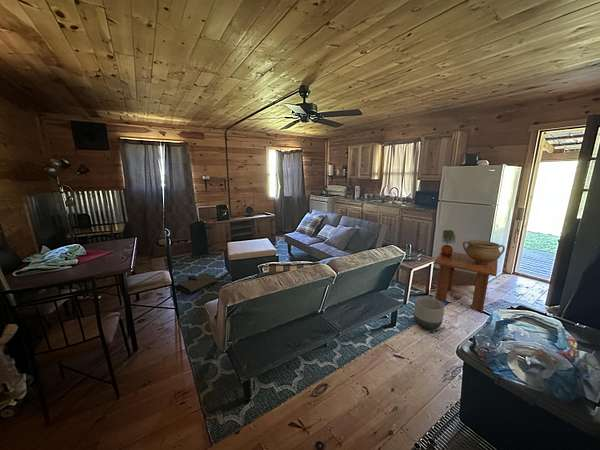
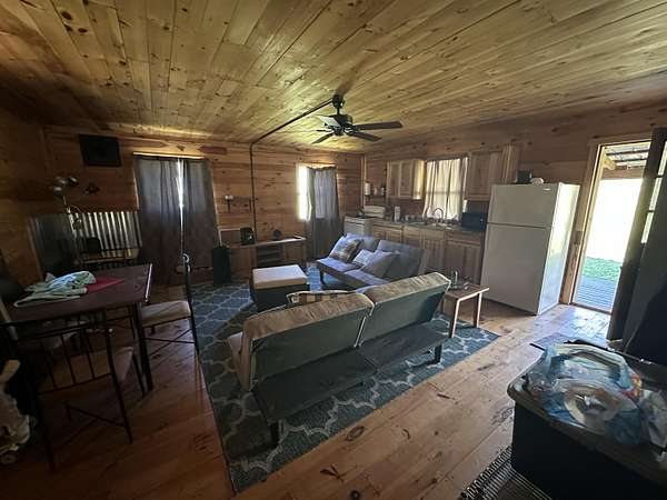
- tool roll [174,273,218,295]
- ceramic pot [462,239,506,265]
- coffee table [433,251,499,314]
- potted plant [439,229,457,257]
- planter [413,295,445,331]
